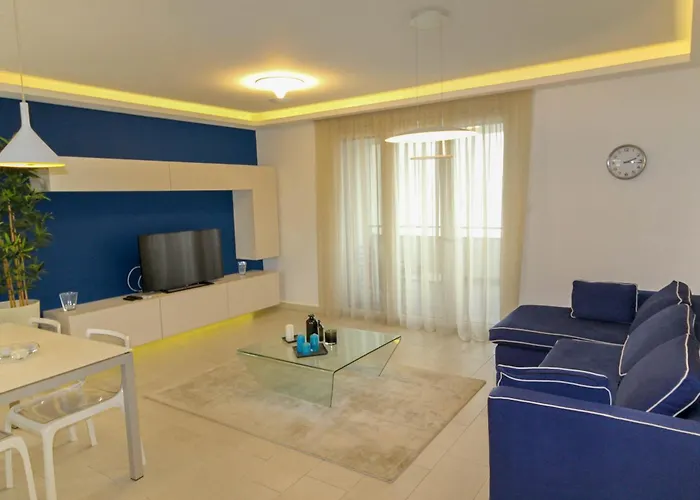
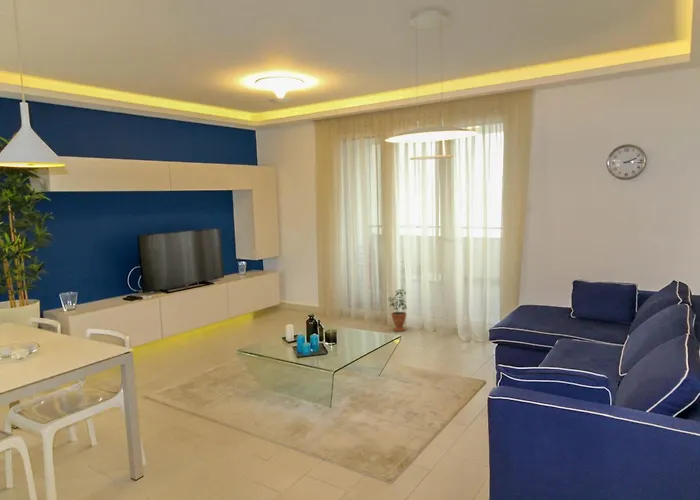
+ potted plant [387,288,408,332]
